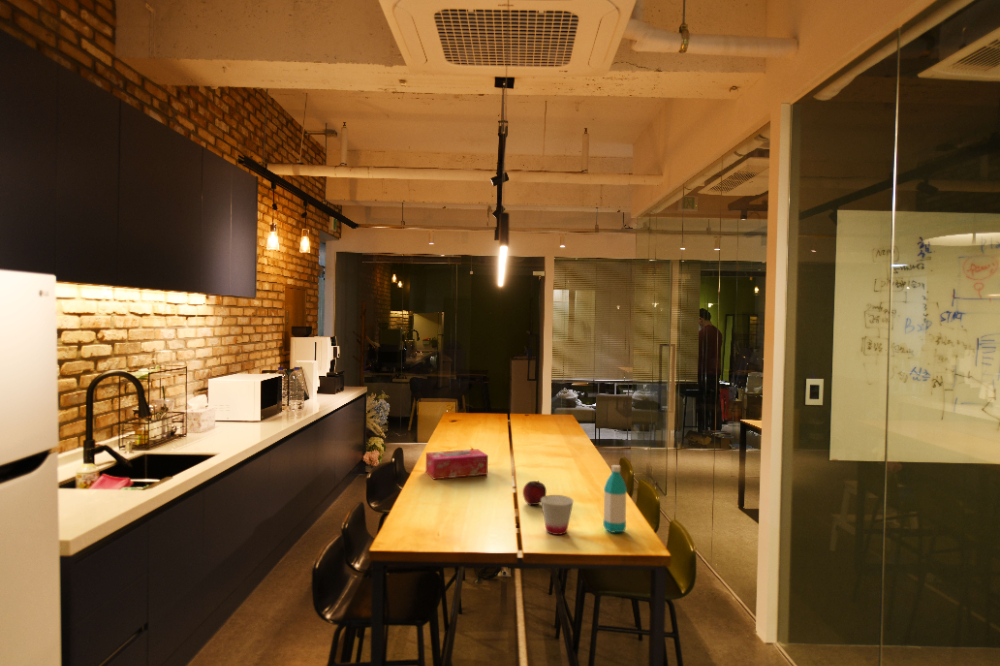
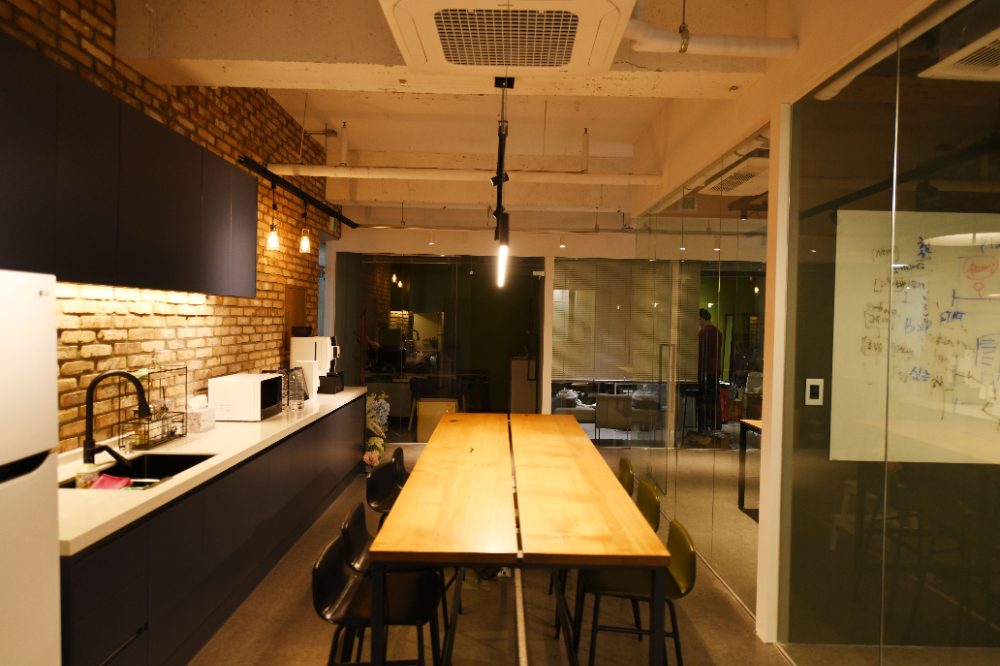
- water bottle [602,464,628,534]
- cup [541,494,574,536]
- fruit [522,480,547,506]
- tissue box [425,448,489,480]
